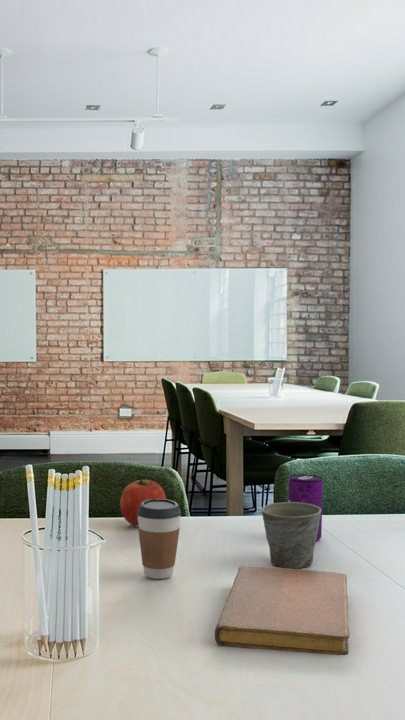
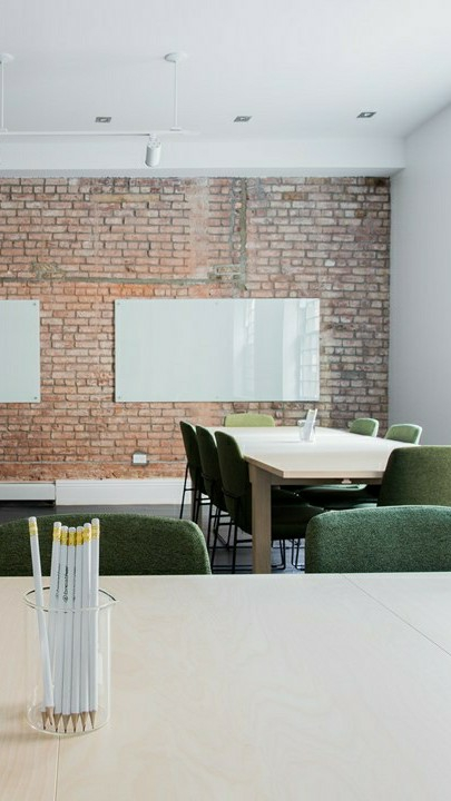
- beverage can [287,474,324,542]
- apple [119,475,167,527]
- coffee cup [137,498,182,580]
- notebook [214,565,350,656]
- mug [261,501,321,569]
